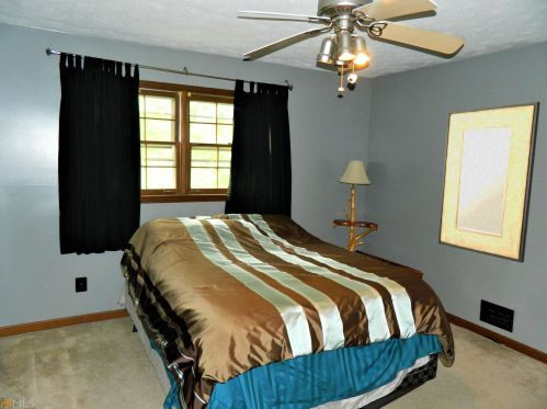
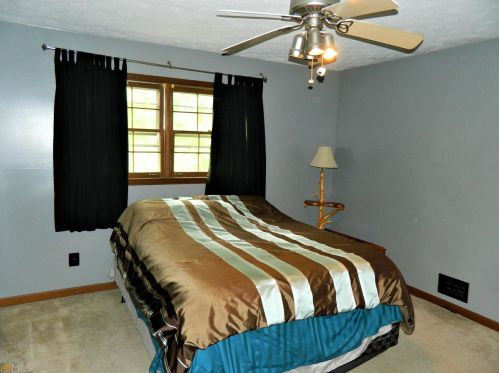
- home mirror [437,101,542,264]
